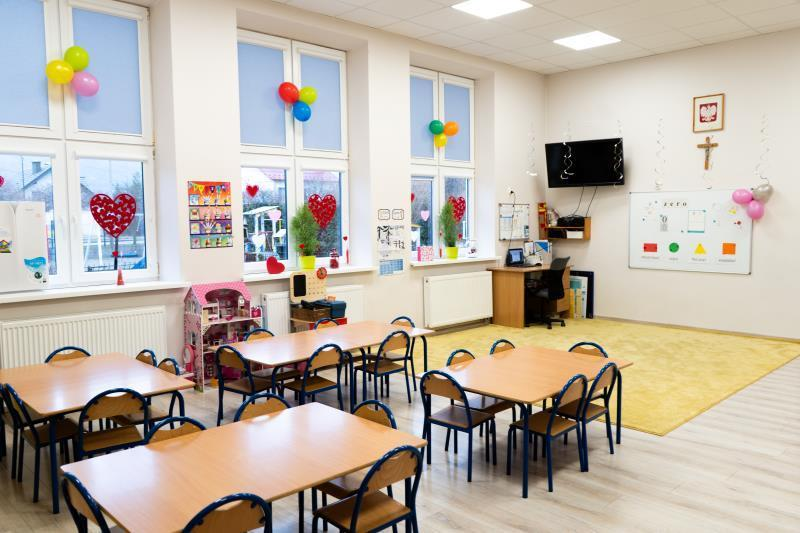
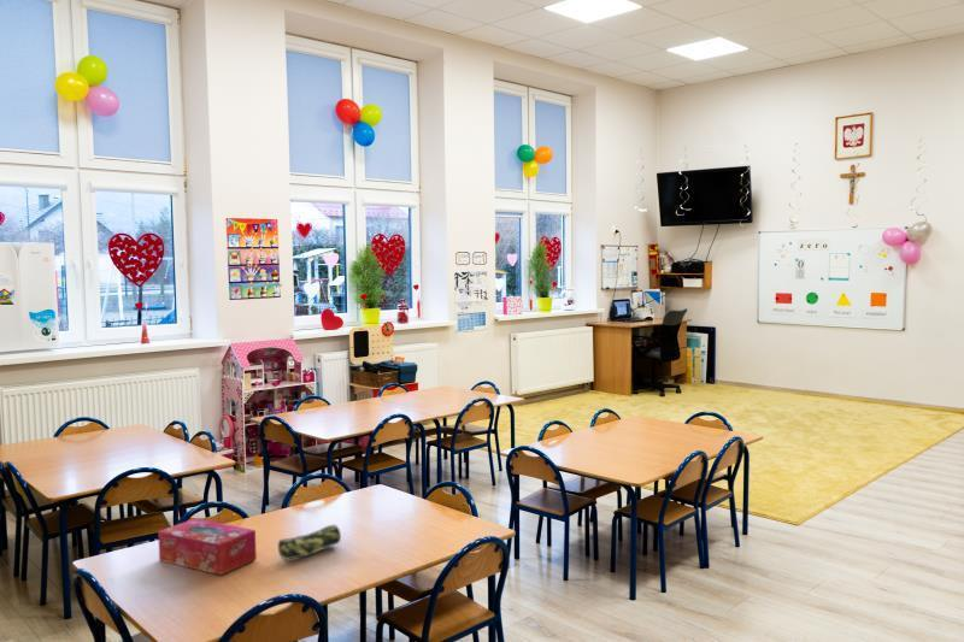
+ pencil case [277,523,342,561]
+ tissue box [157,518,258,576]
